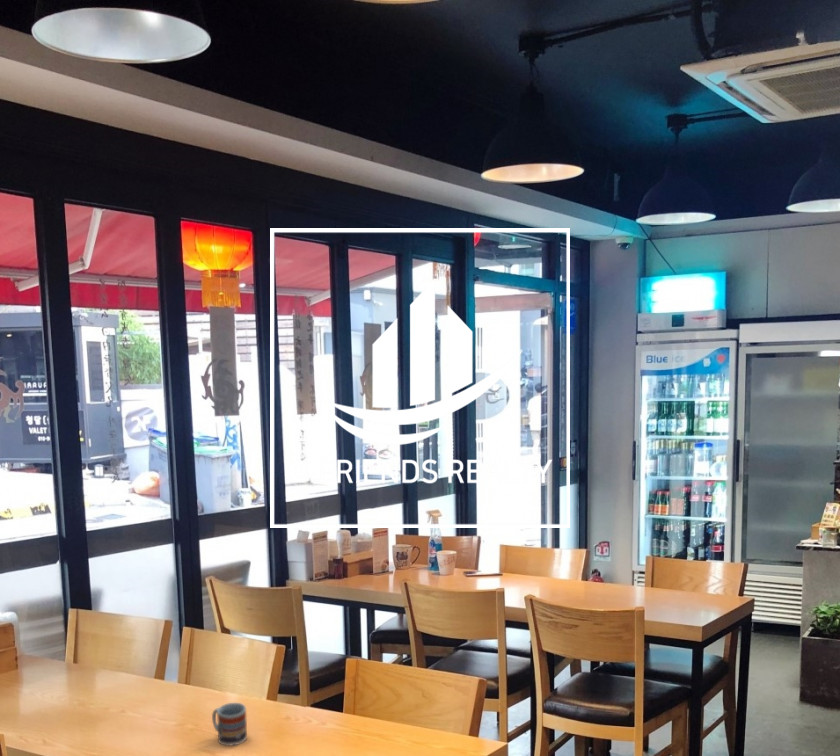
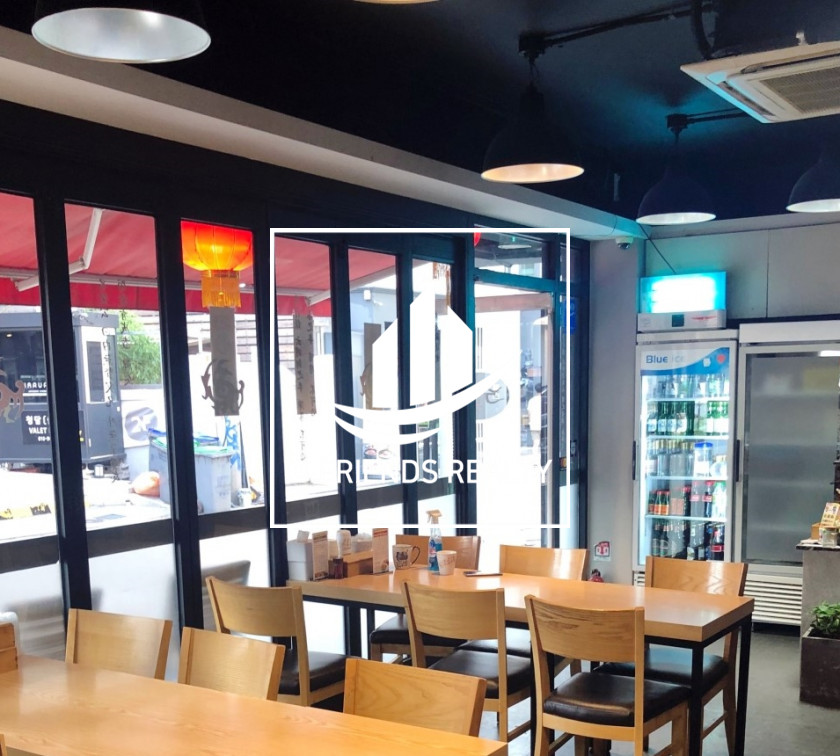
- cup [211,702,248,747]
